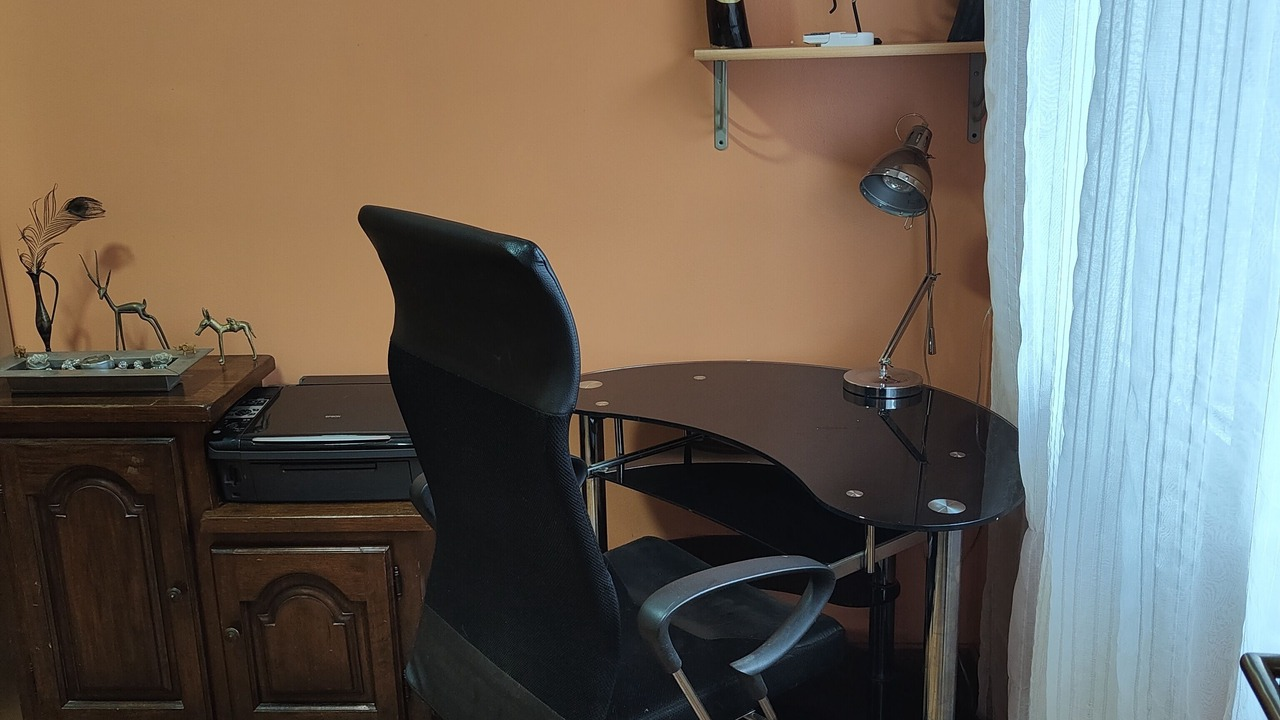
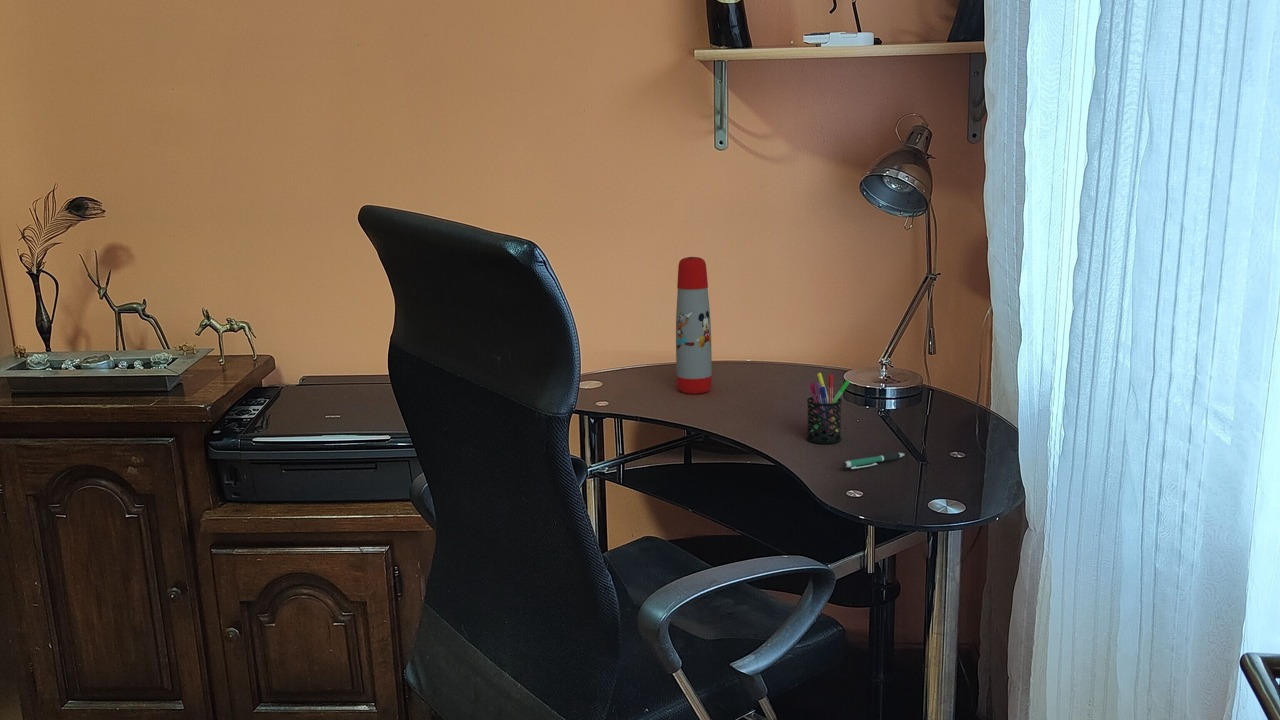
+ water bottle [675,256,713,395]
+ pen holder [806,372,851,445]
+ pen [842,452,906,470]
